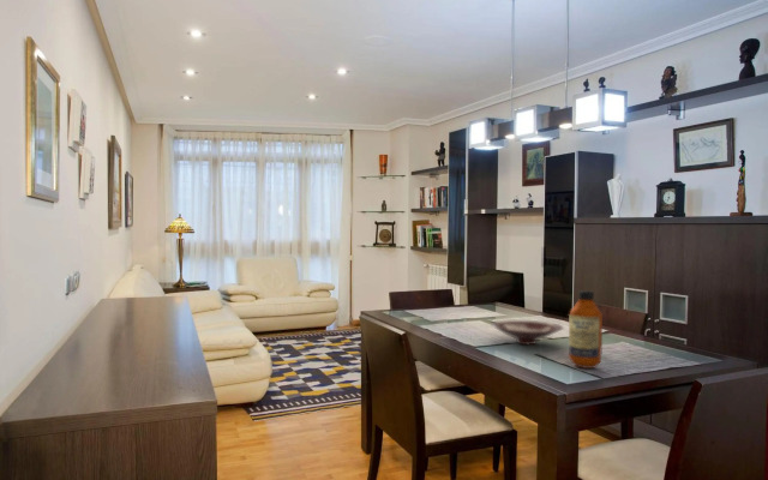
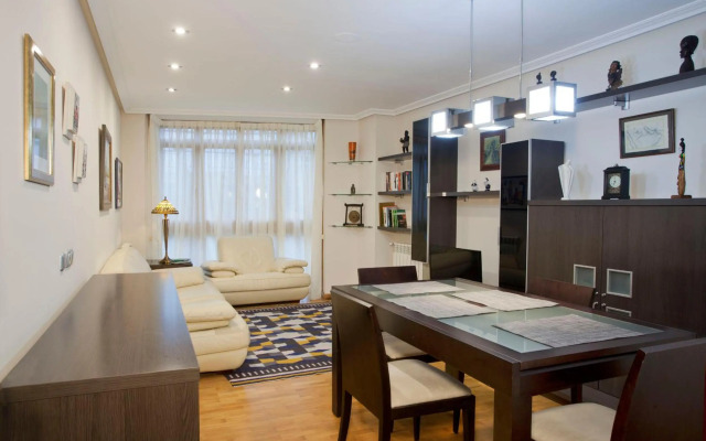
- bowl [490,319,565,346]
- bottle [568,289,604,370]
